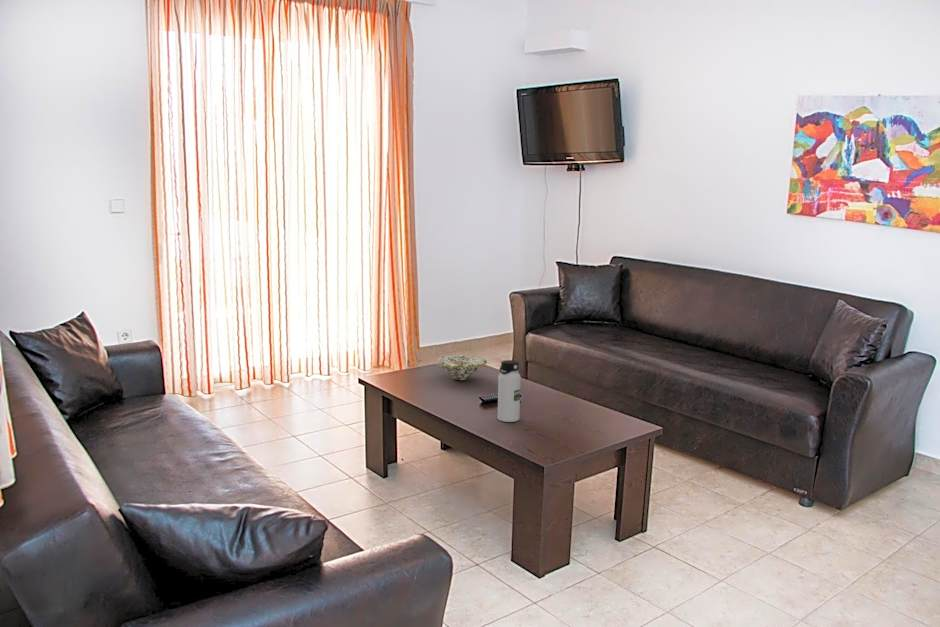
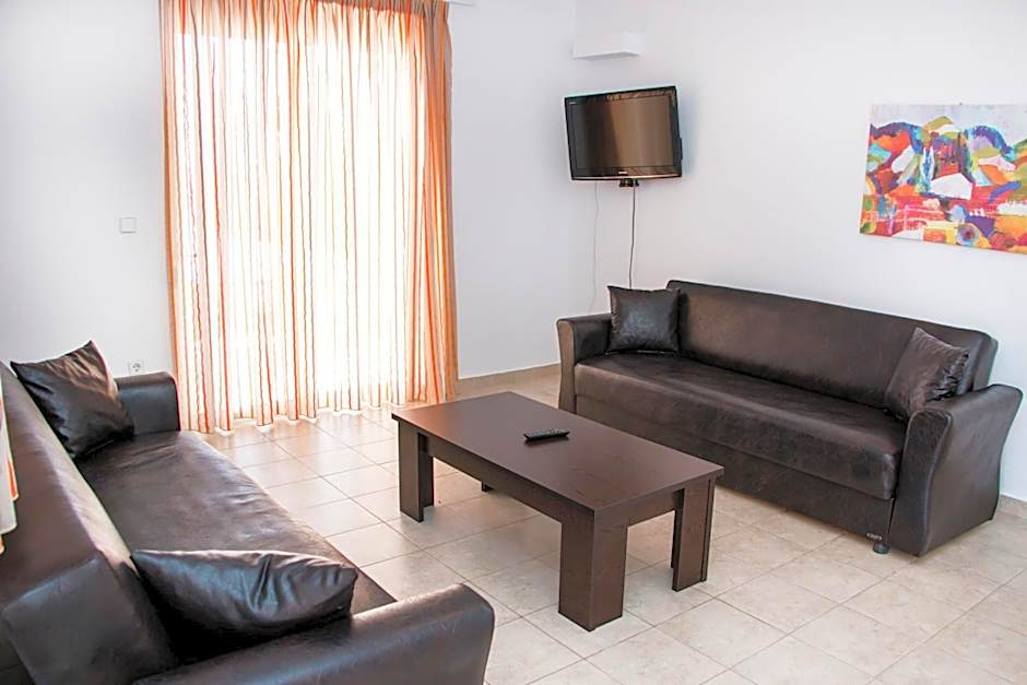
- water bottle [497,359,522,423]
- bowl [435,354,488,381]
